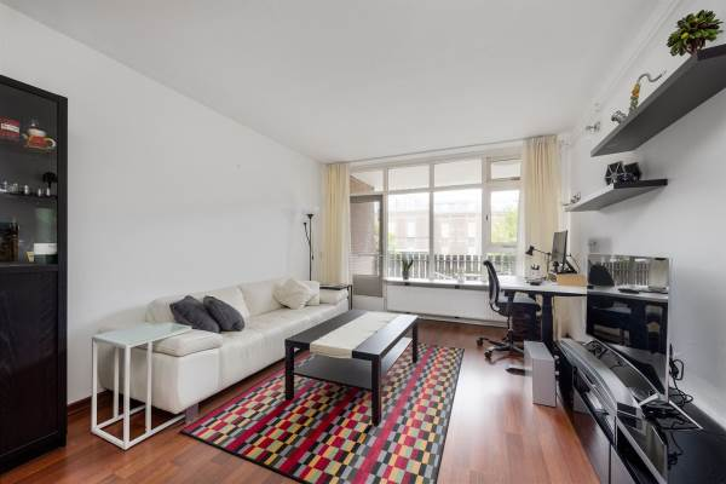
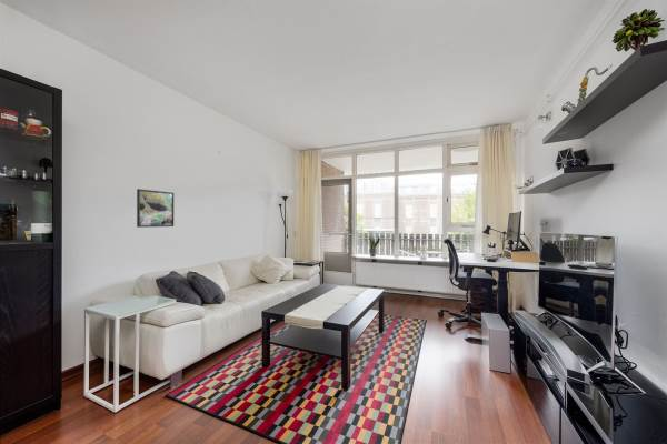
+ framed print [136,188,175,229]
